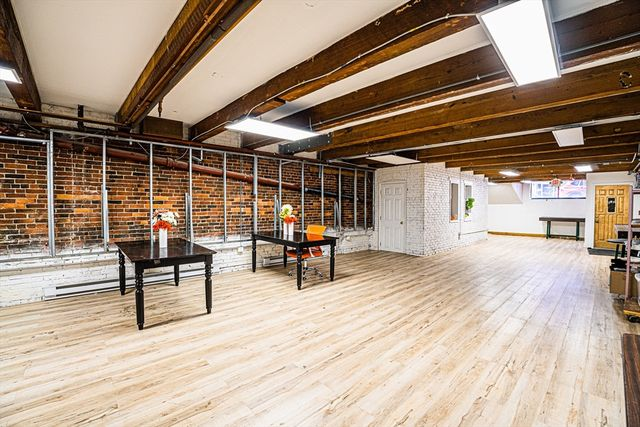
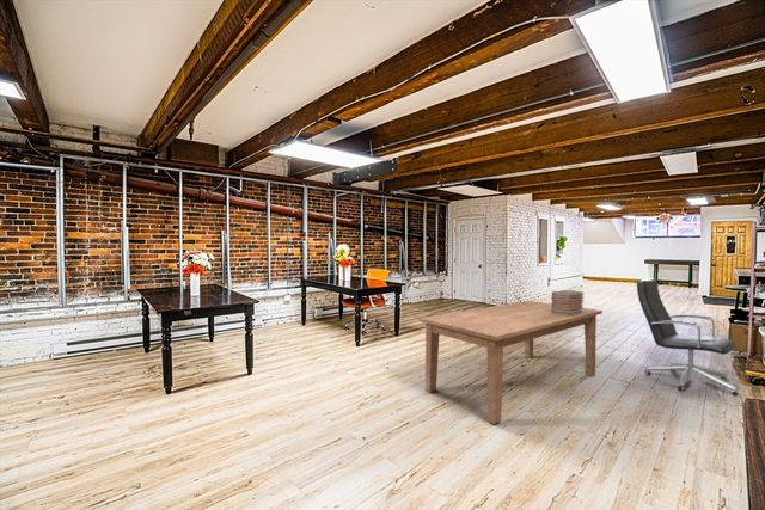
+ dining table [418,300,604,425]
+ book stack [550,289,586,317]
+ office chair [636,277,740,398]
